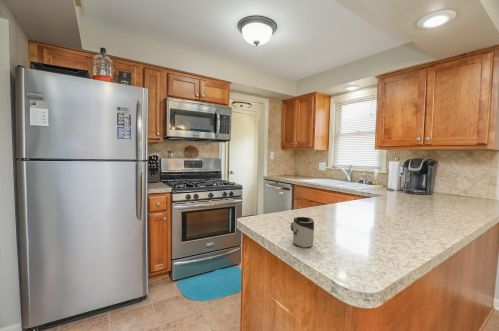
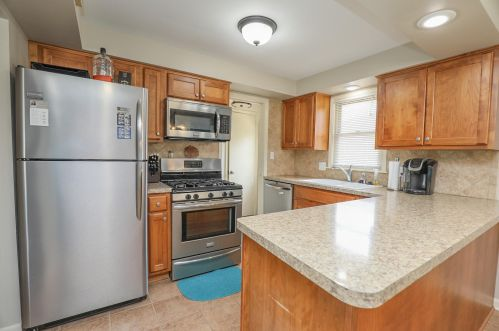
- cup [289,216,315,249]
